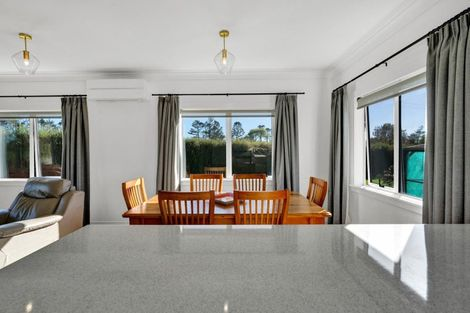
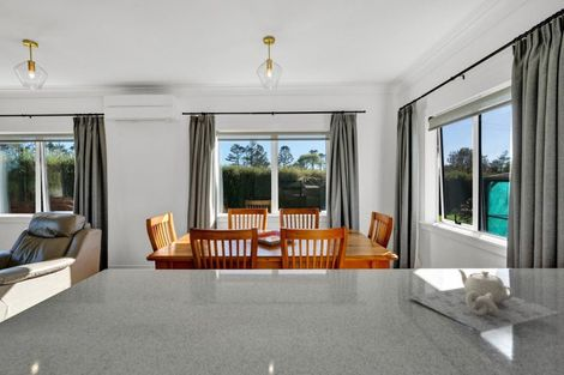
+ teapot [407,268,562,334]
